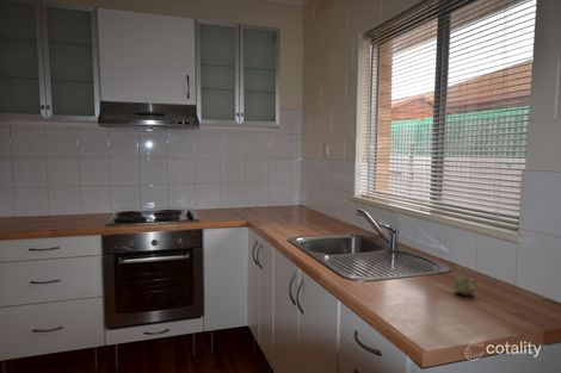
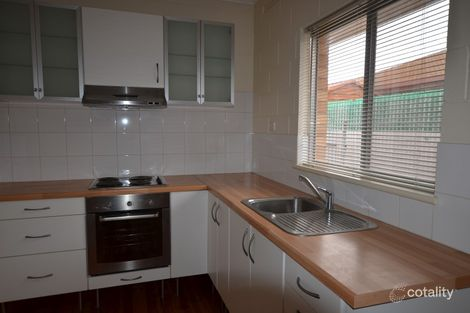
- apple [452,275,477,297]
